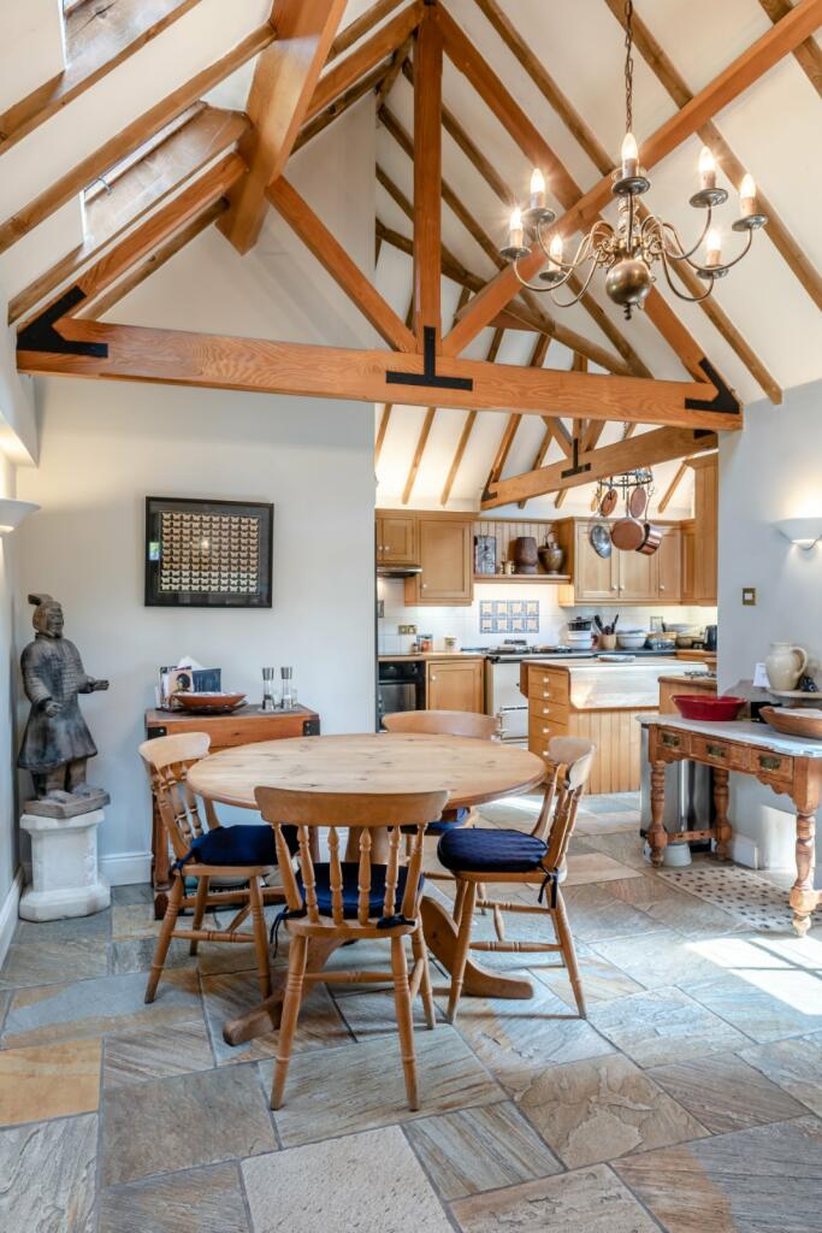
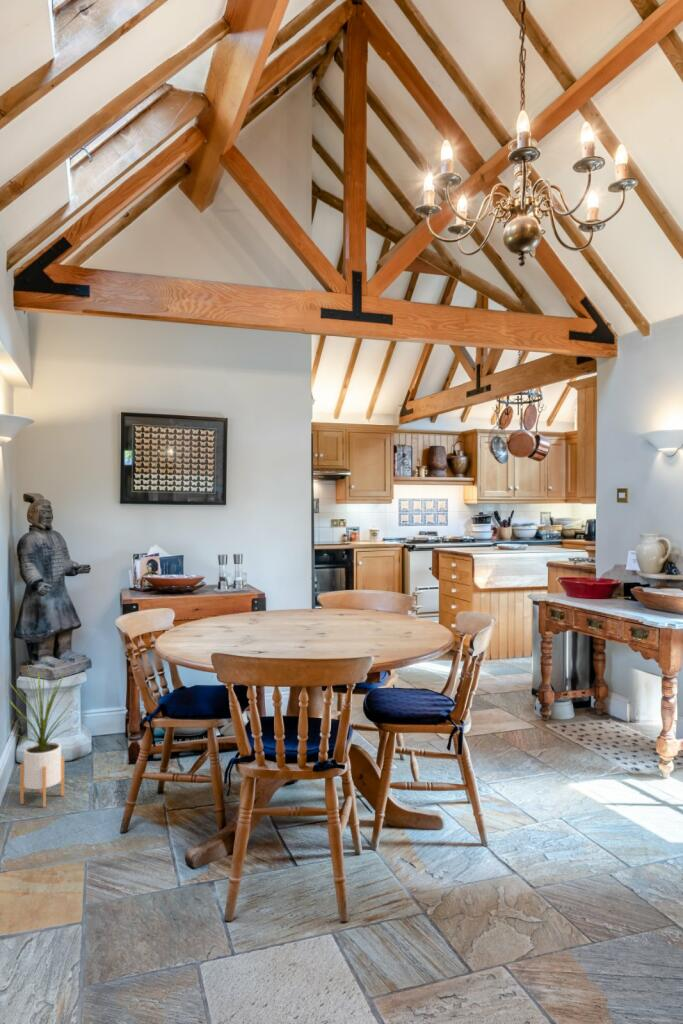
+ house plant [5,661,82,808]
